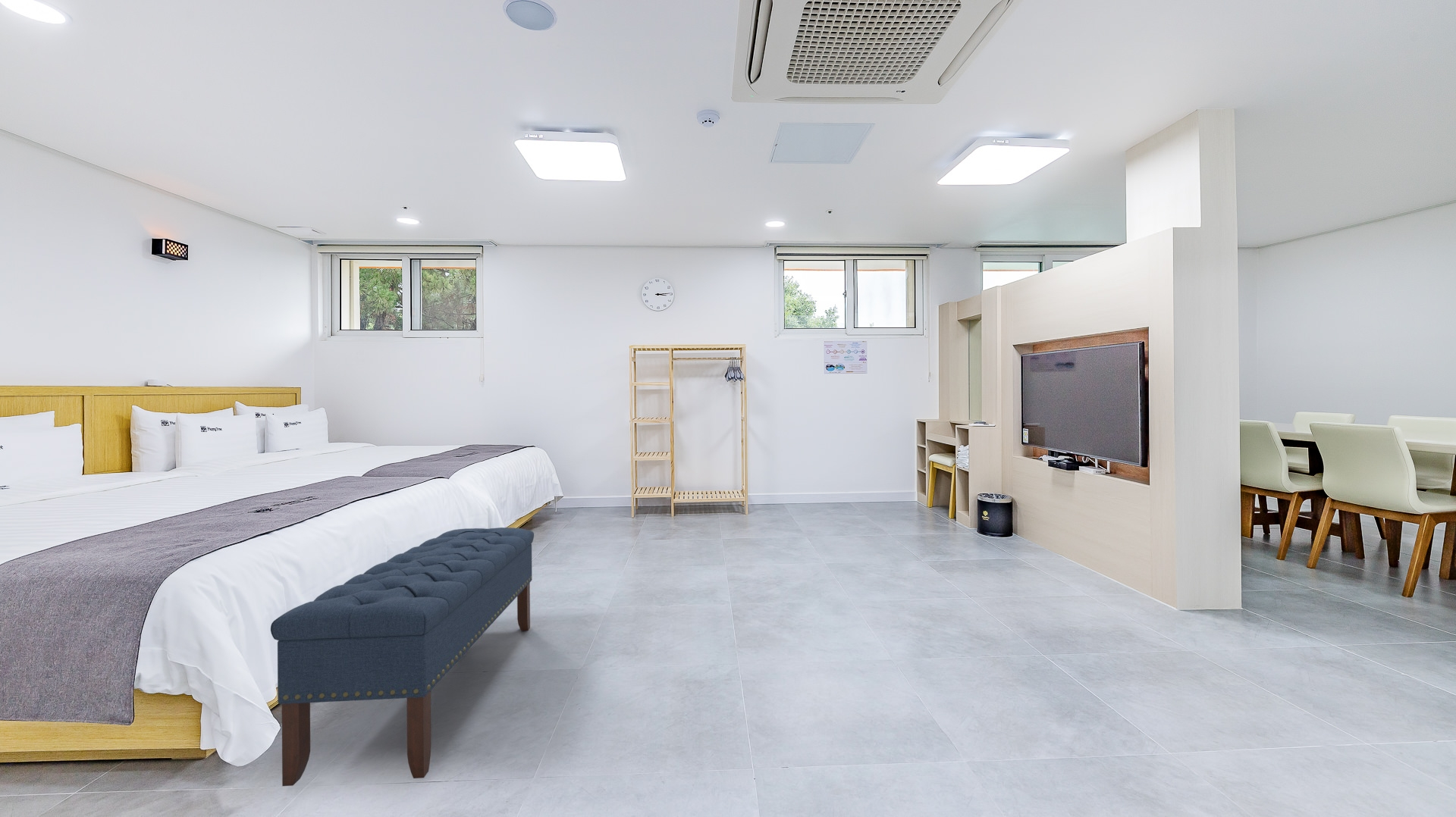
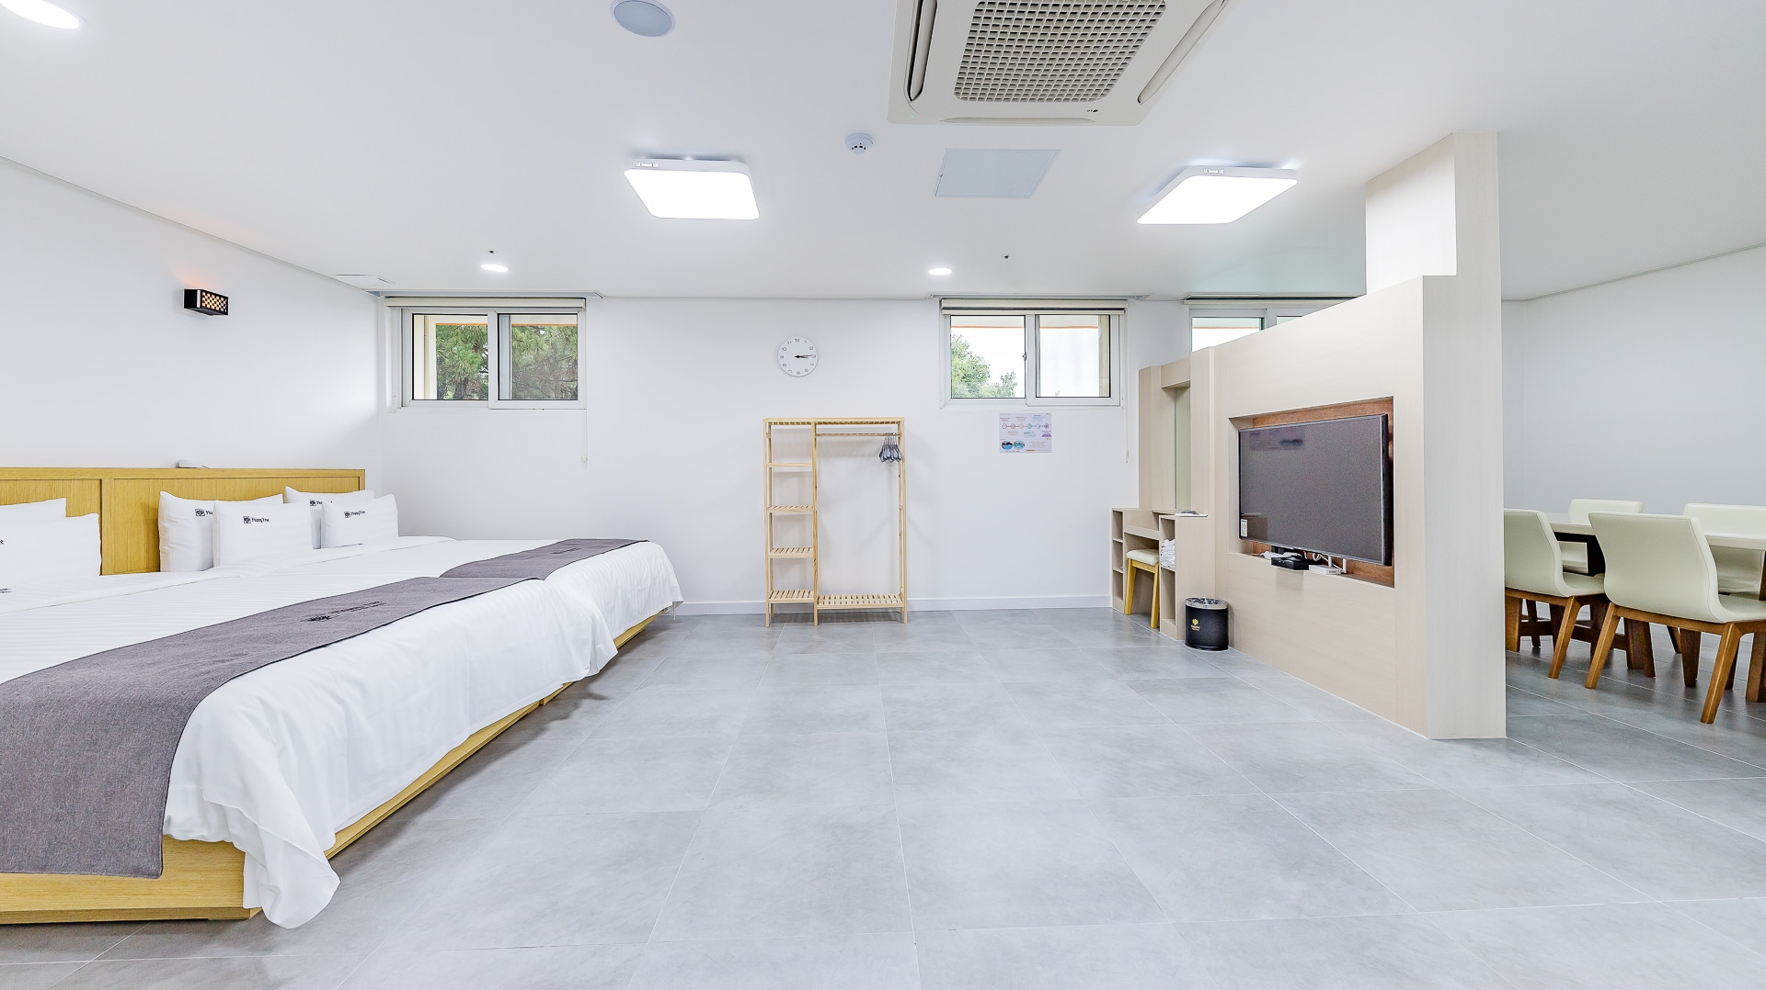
- bench [270,527,535,787]
